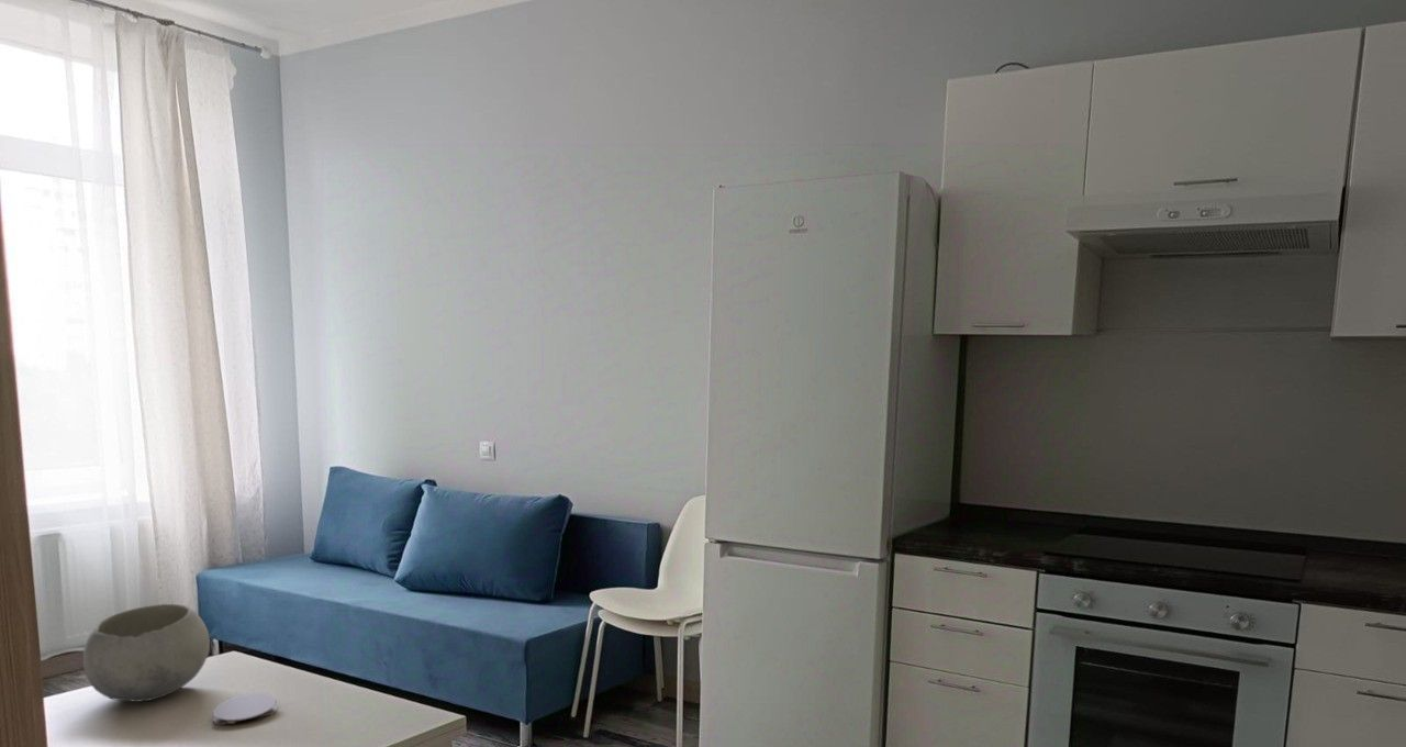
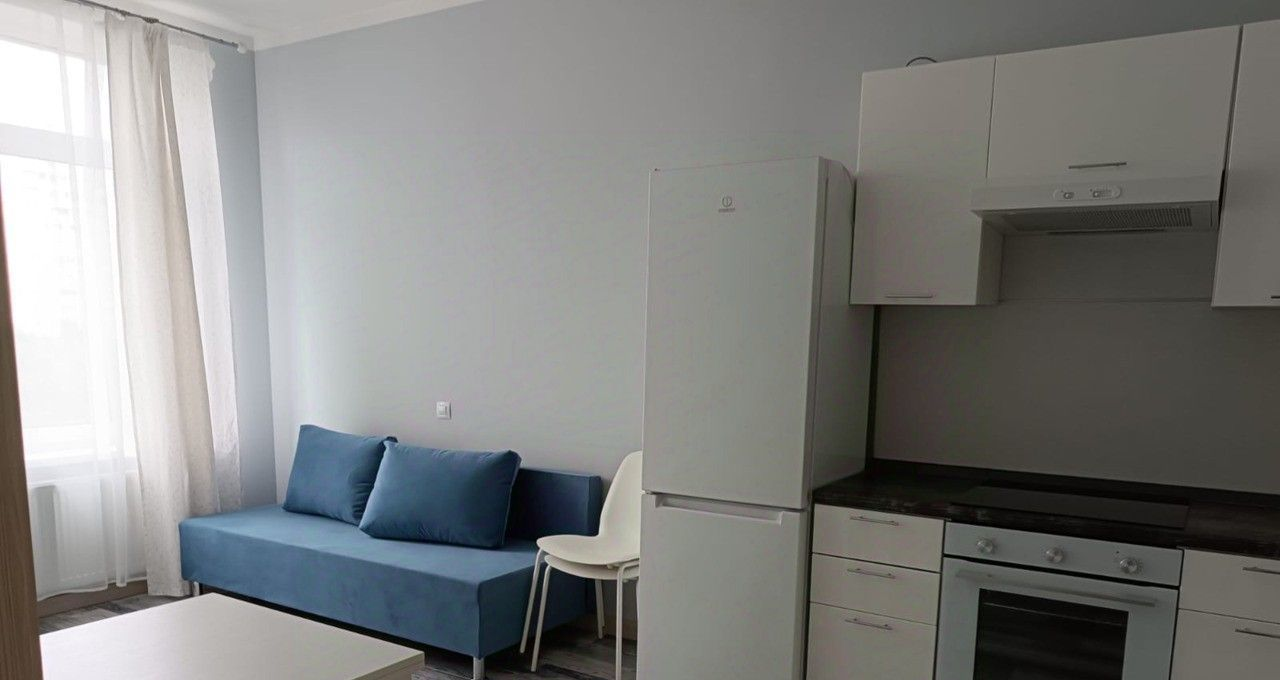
- coaster [212,692,278,726]
- bowl [82,603,211,703]
